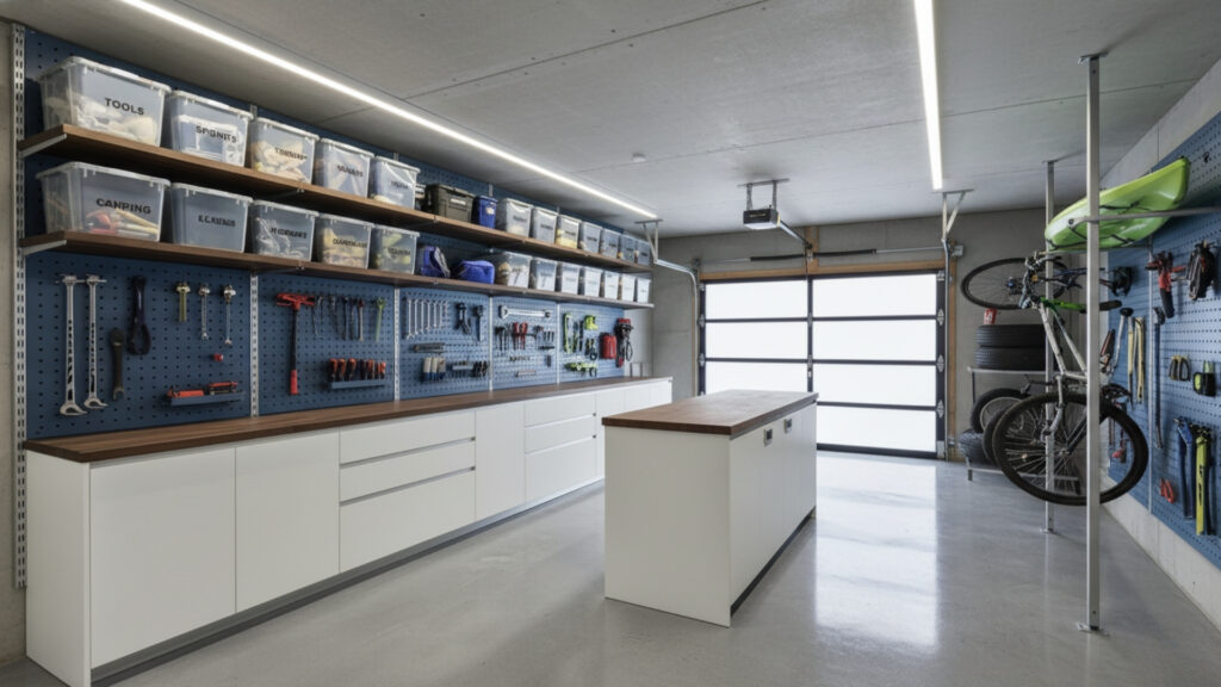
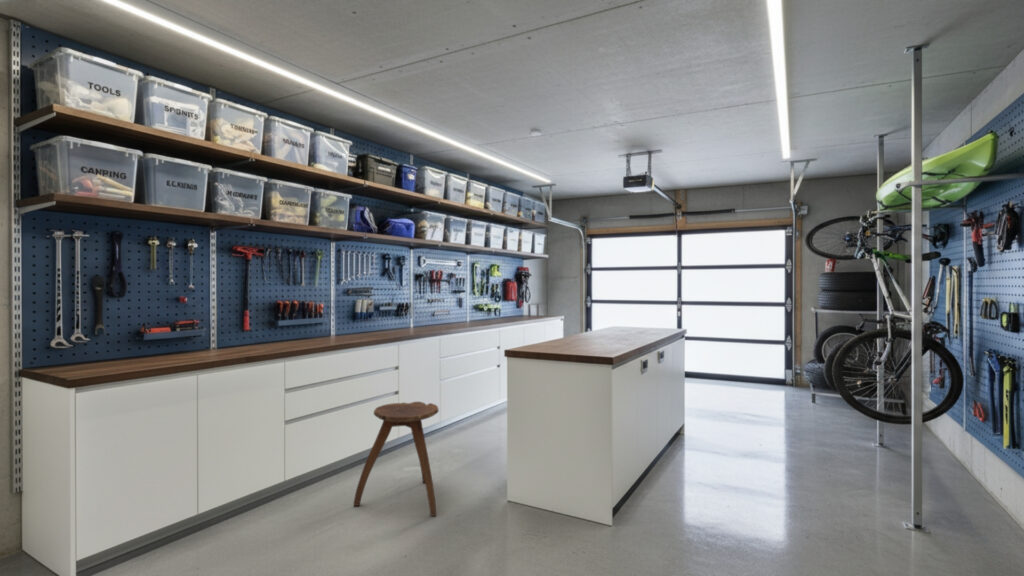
+ stool [352,401,440,517]
